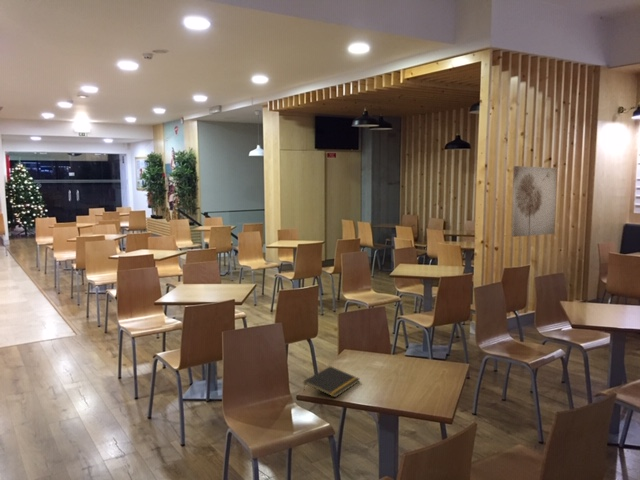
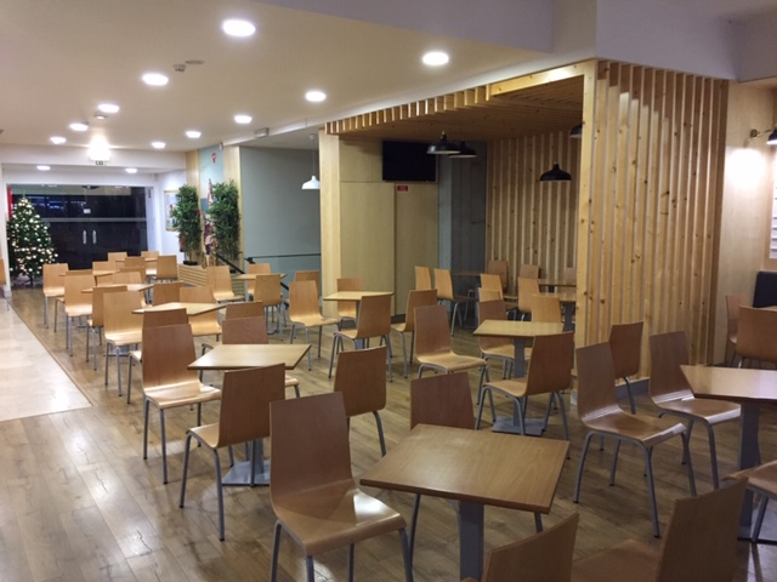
- notepad [302,365,361,398]
- wall art [511,165,558,238]
